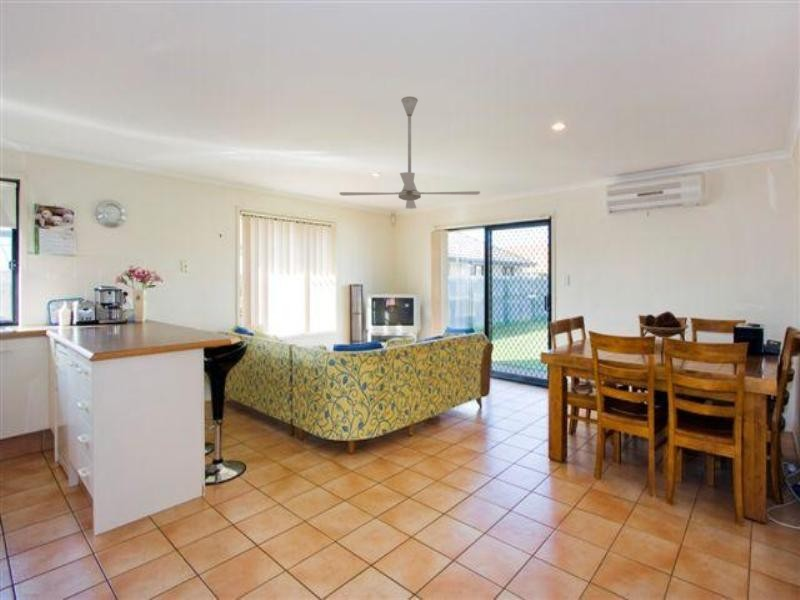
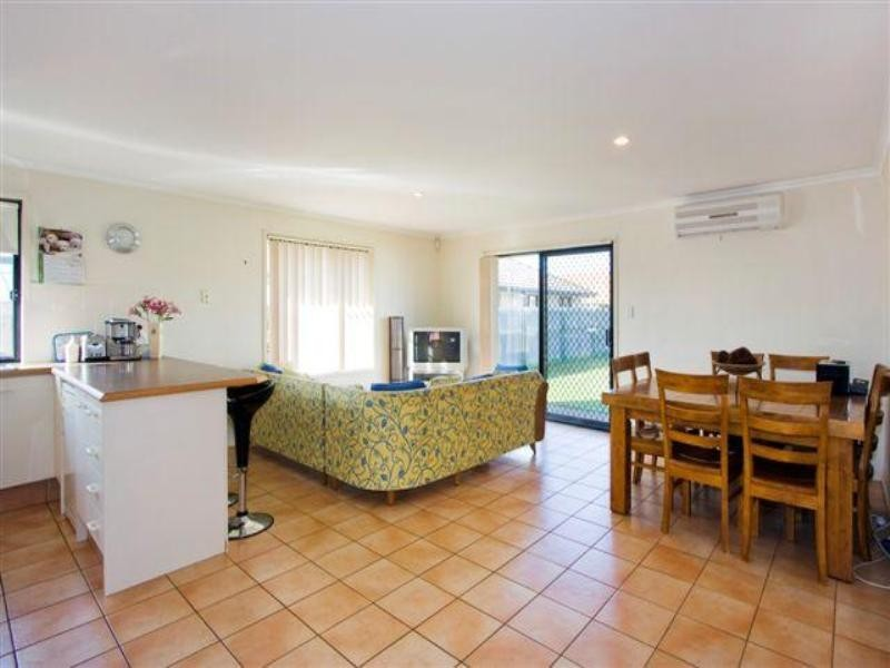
- ceiling fan [338,95,481,210]
